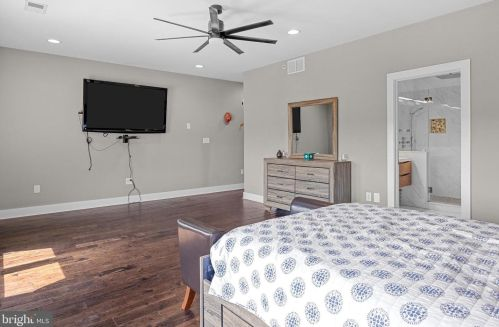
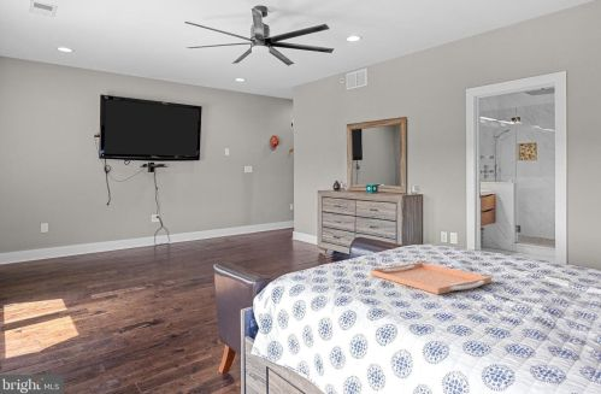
+ serving tray [370,261,493,295]
